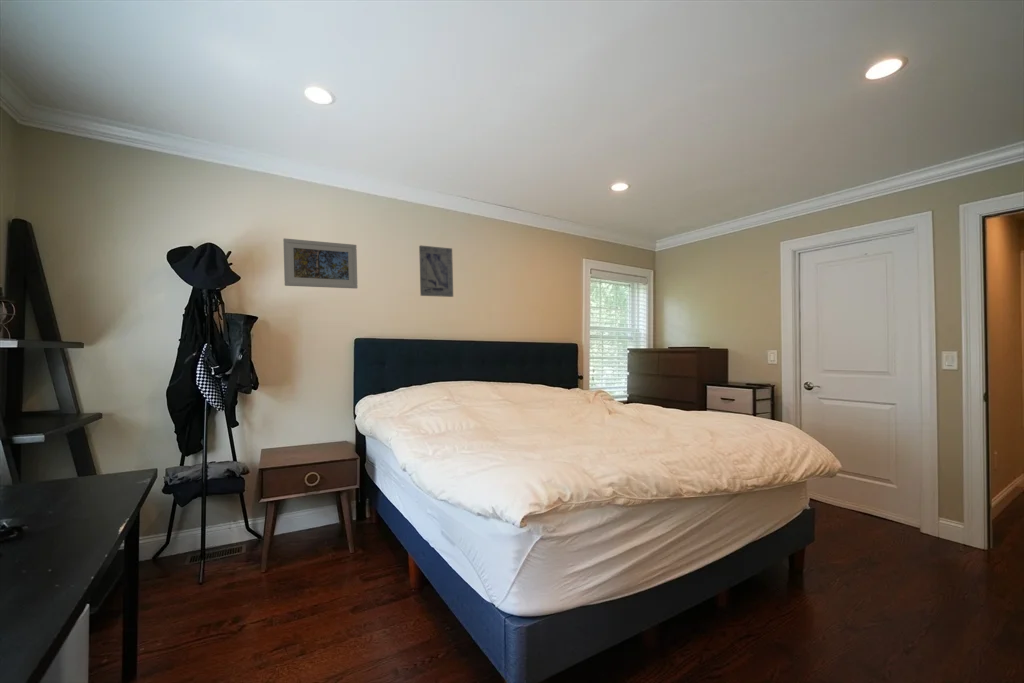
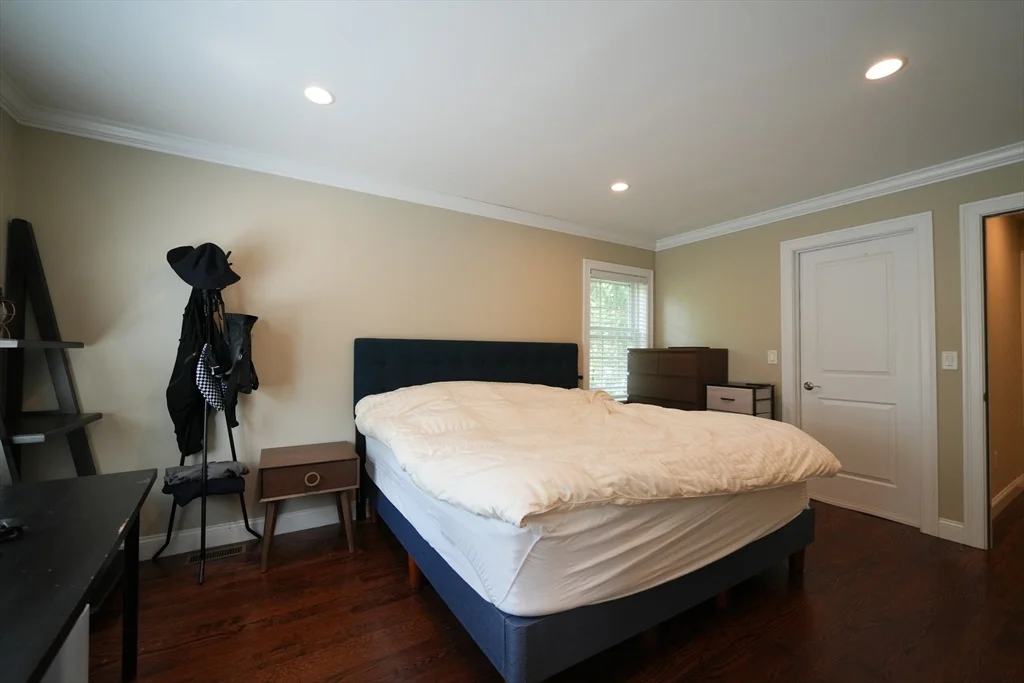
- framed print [282,237,359,290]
- wall art [418,244,454,298]
